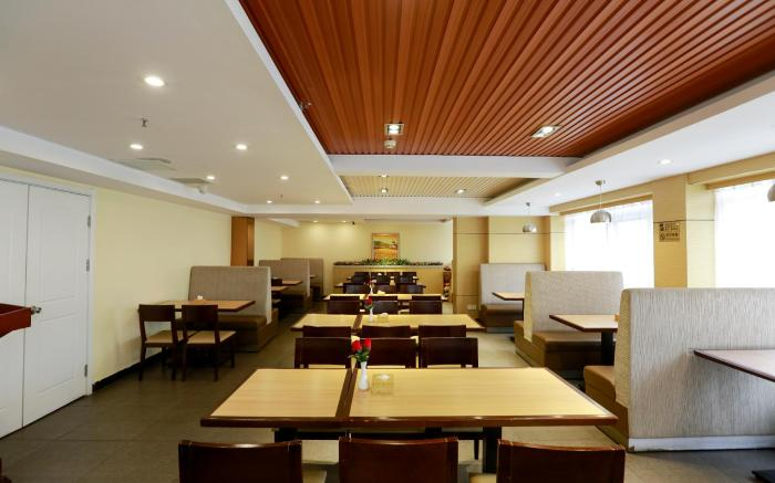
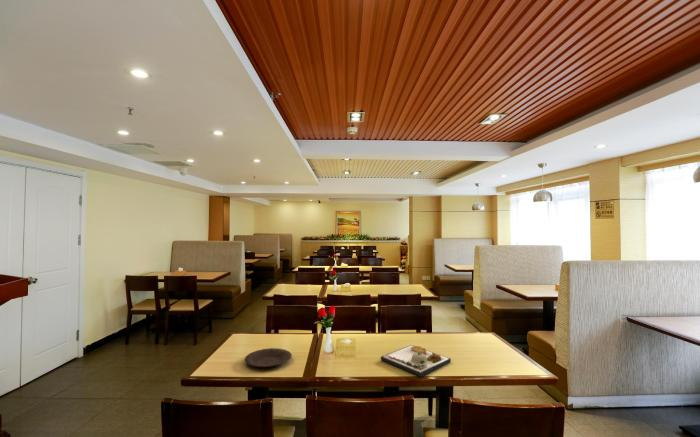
+ plate [243,347,293,368]
+ dinner plate [380,344,452,378]
